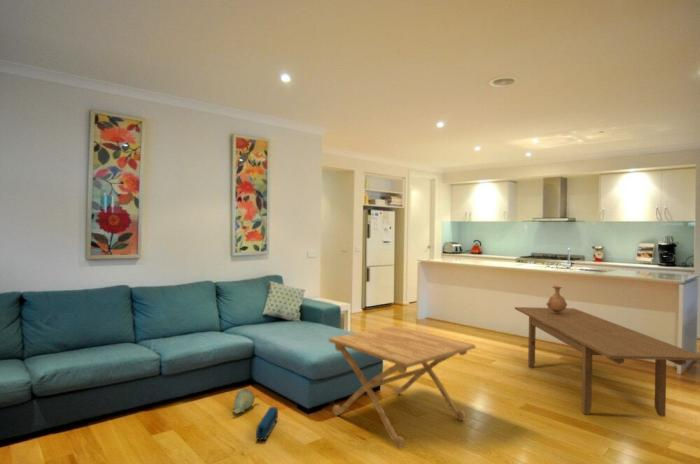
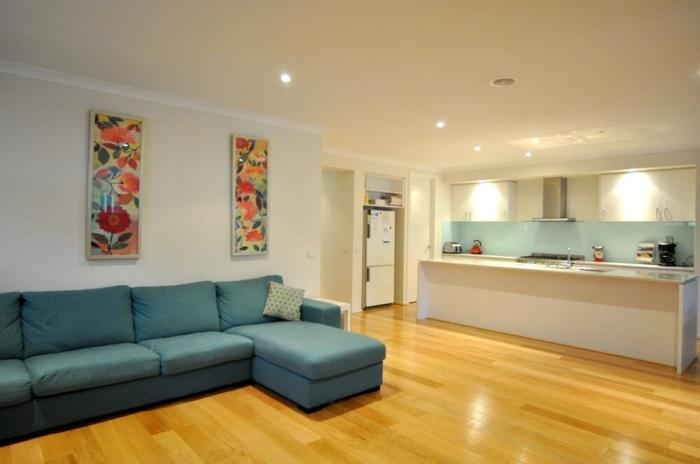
- plush toy [230,388,261,415]
- dining table [514,306,700,418]
- side table [328,325,476,450]
- toy train [255,406,279,442]
- vase [545,284,568,313]
